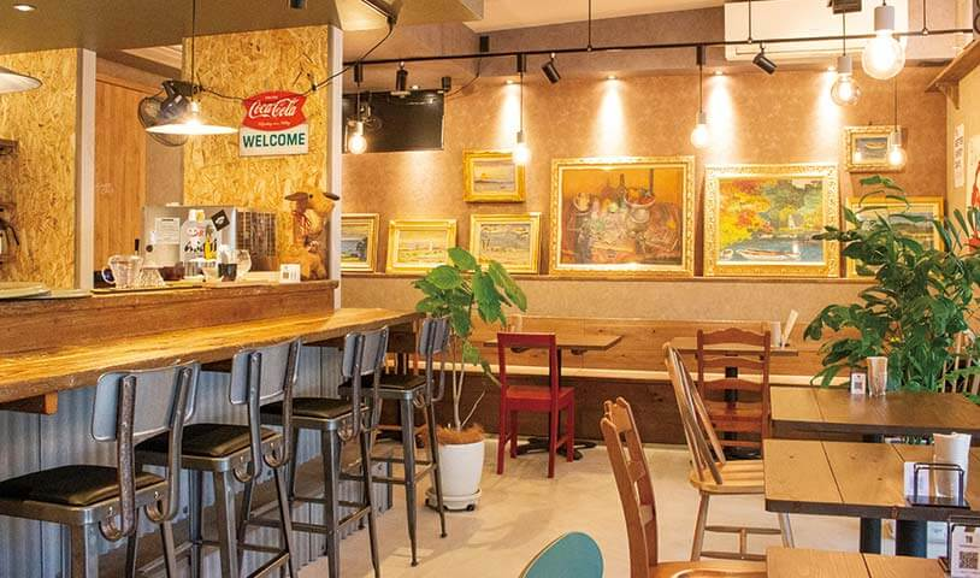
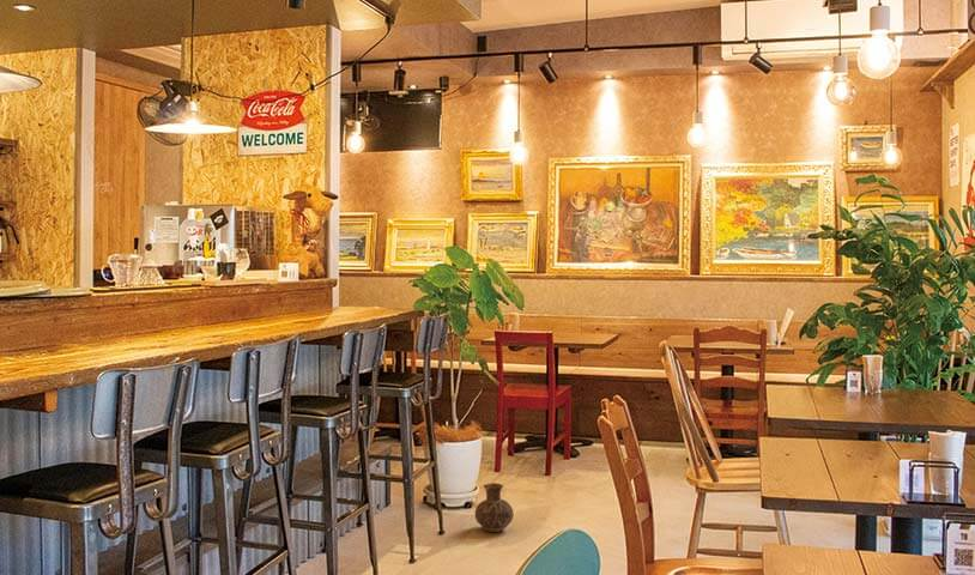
+ ceramic jug [473,482,515,533]
